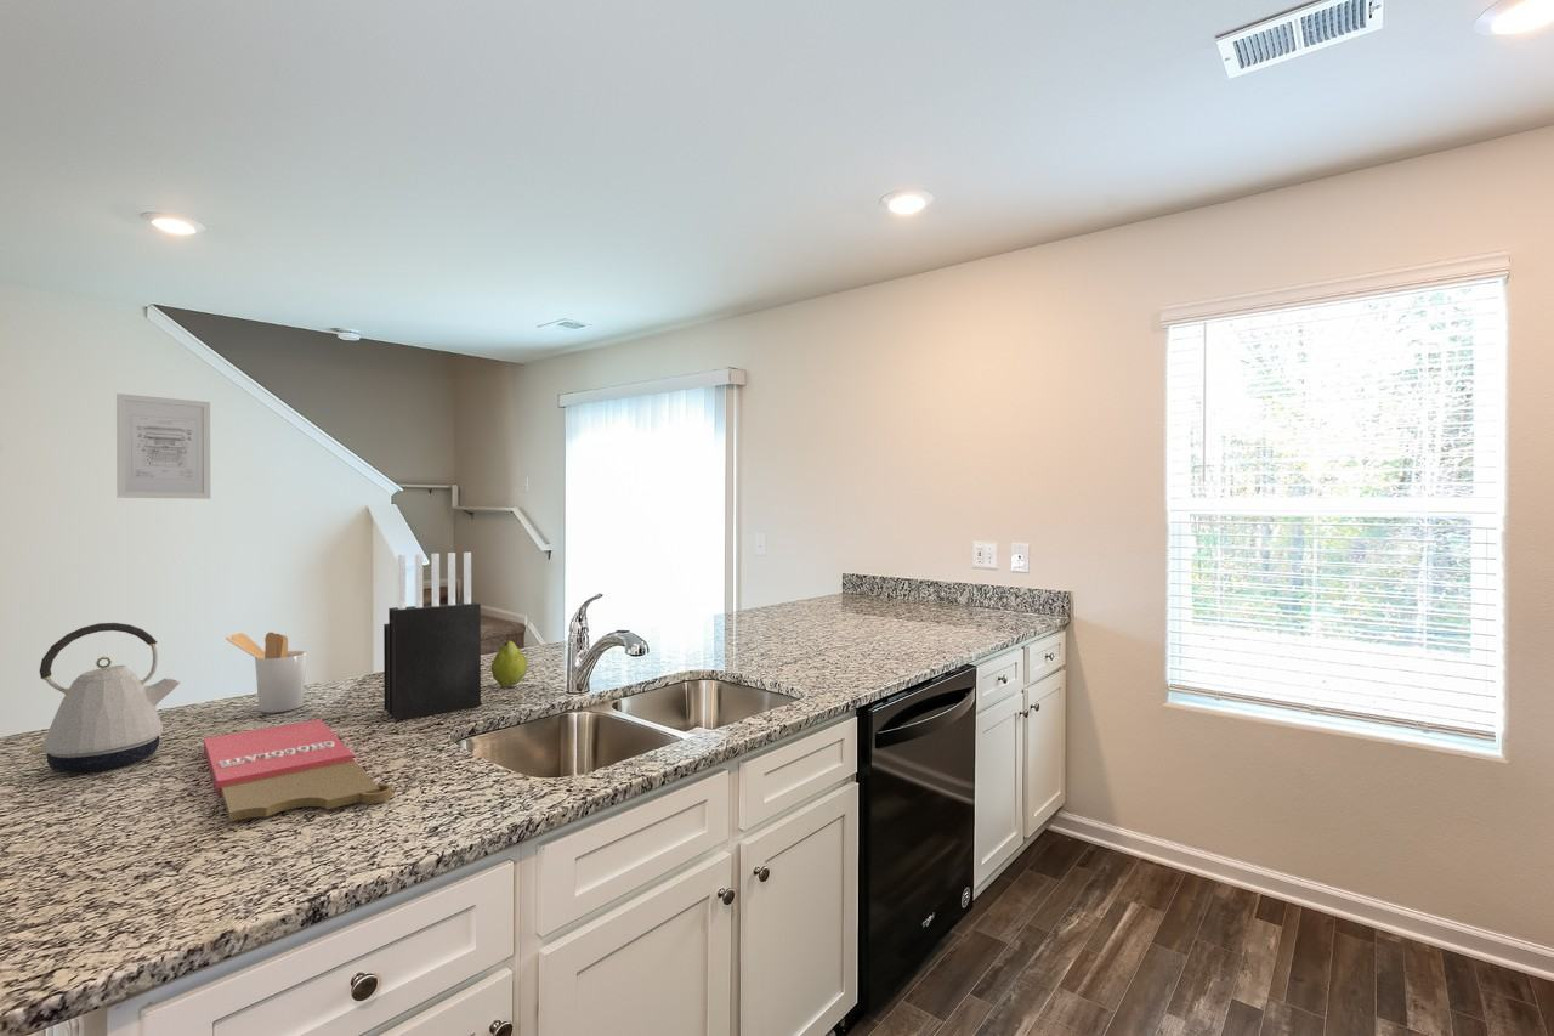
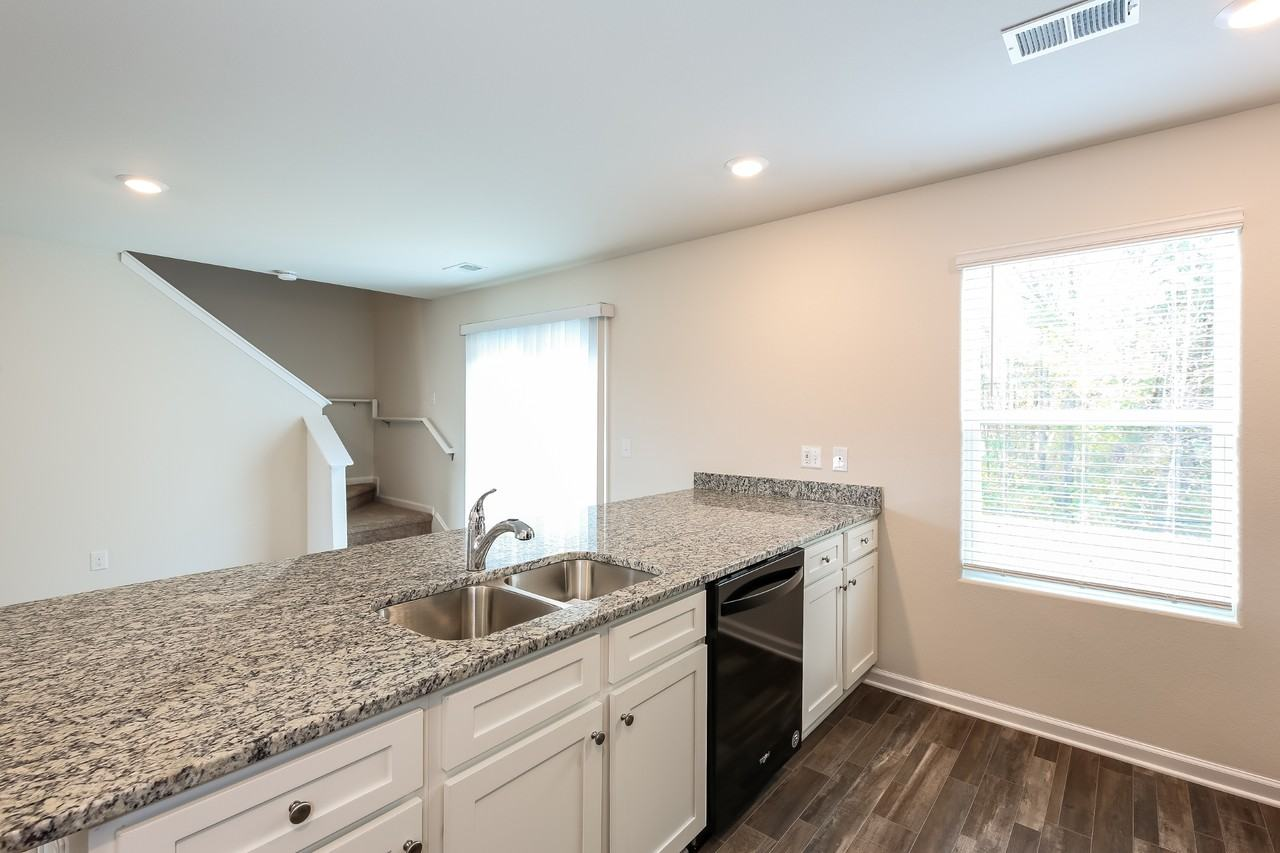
- cutting board [203,718,393,823]
- kettle [29,622,181,774]
- utensil holder [225,632,308,714]
- wall art [115,392,211,500]
- fruit [490,639,528,687]
- knife block [382,551,482,721]
